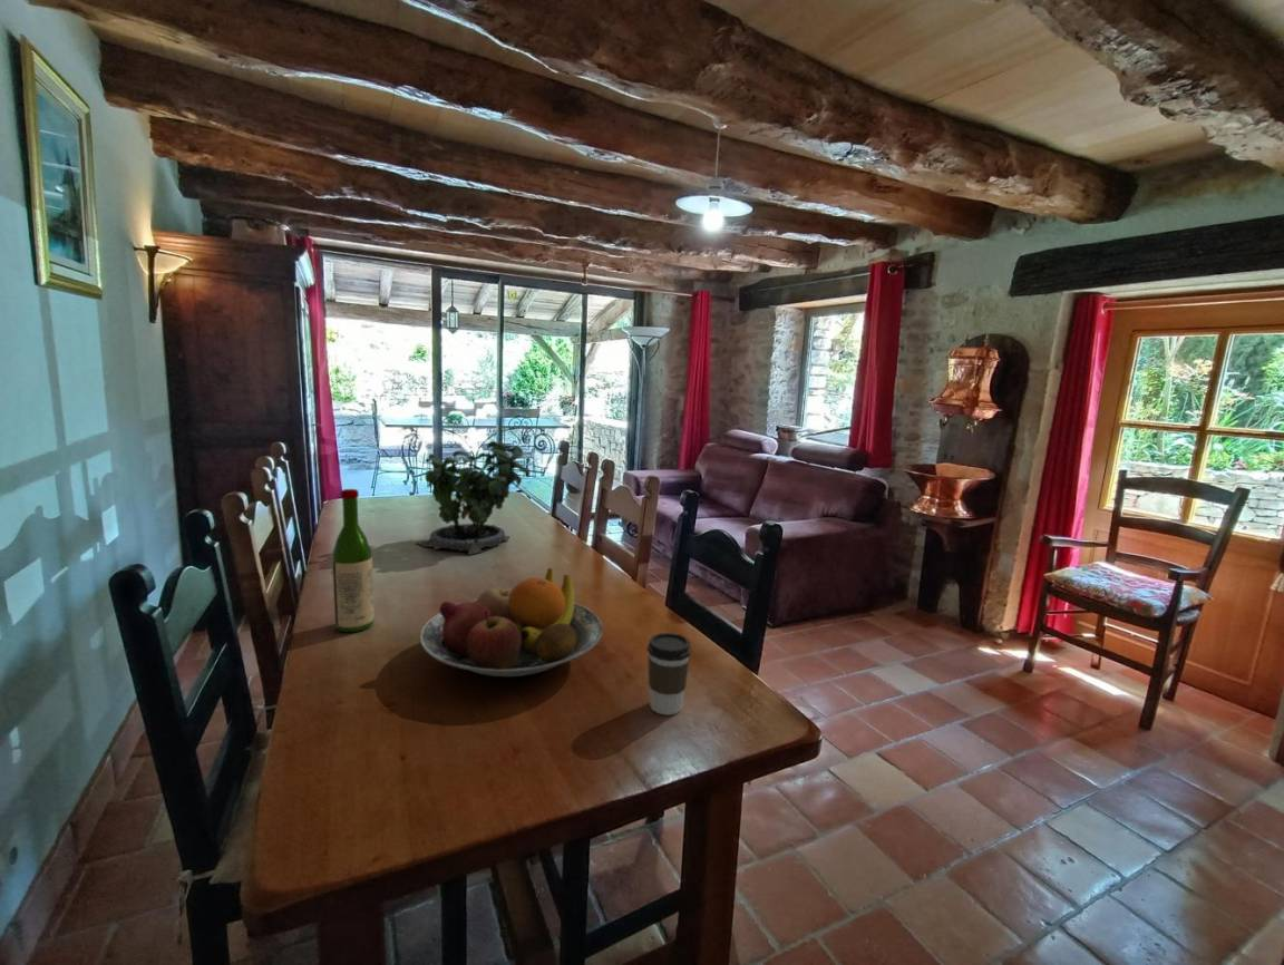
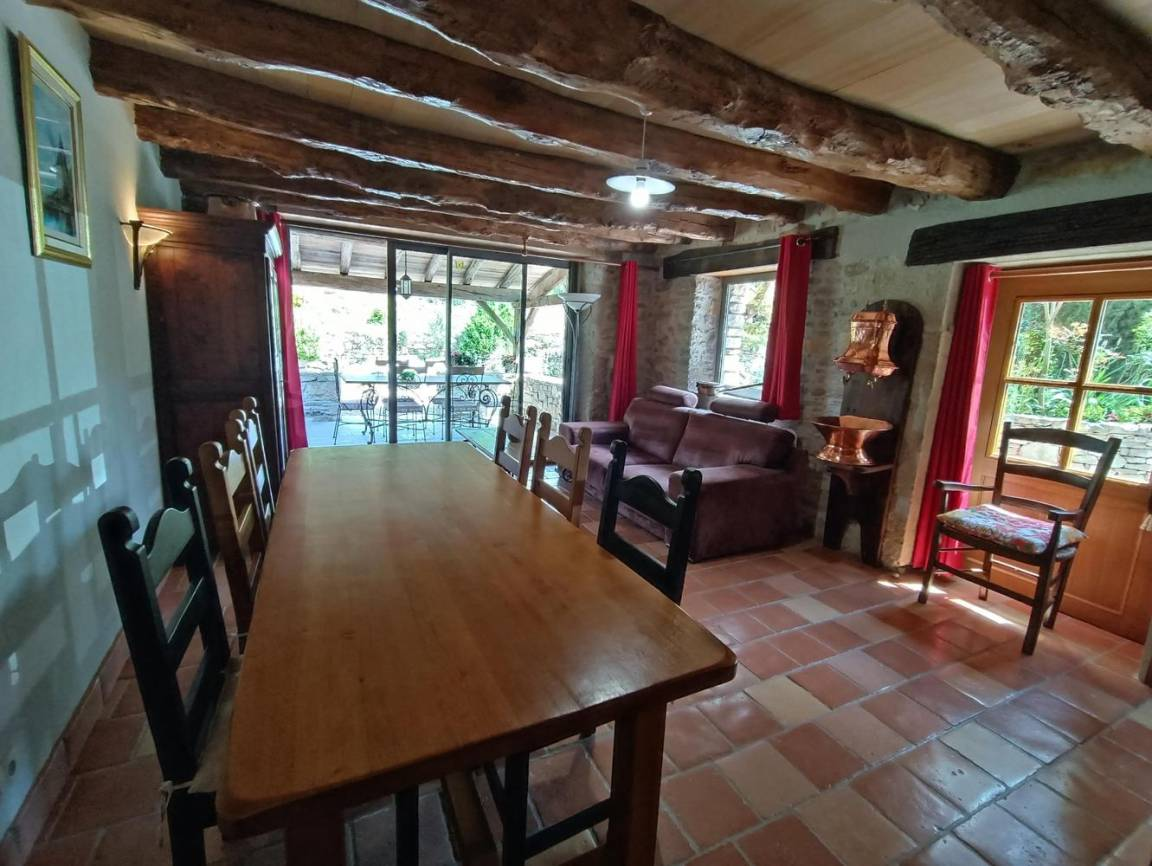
- potted plant [415,435,532,556]
- coffee cup [646,632,692,717]
- wine bottle [331,488,376,633]
- fruit bowl [419,567,604,678]
